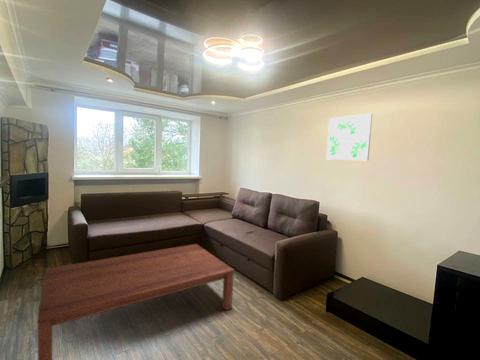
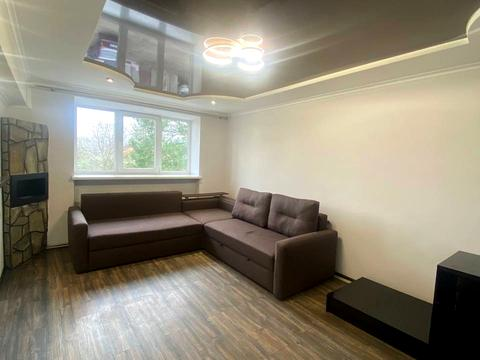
- wall art [325,112,373,161]
- coffee table [36,243,235,360]
